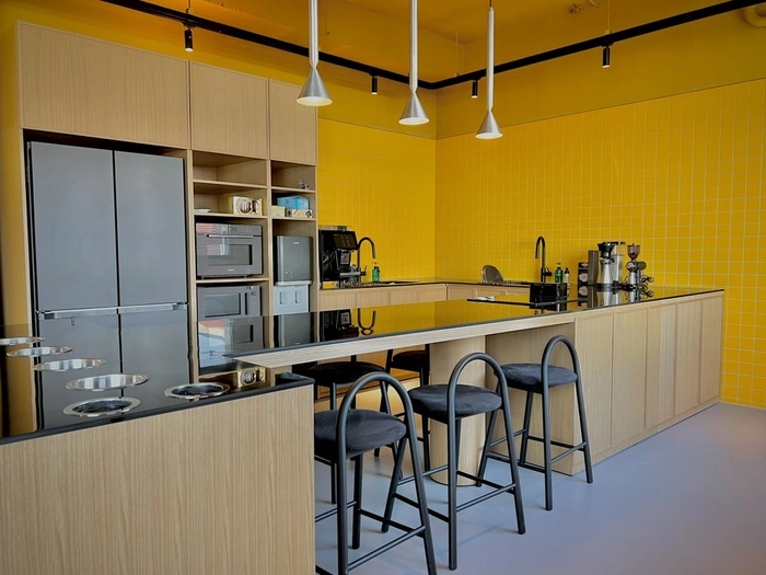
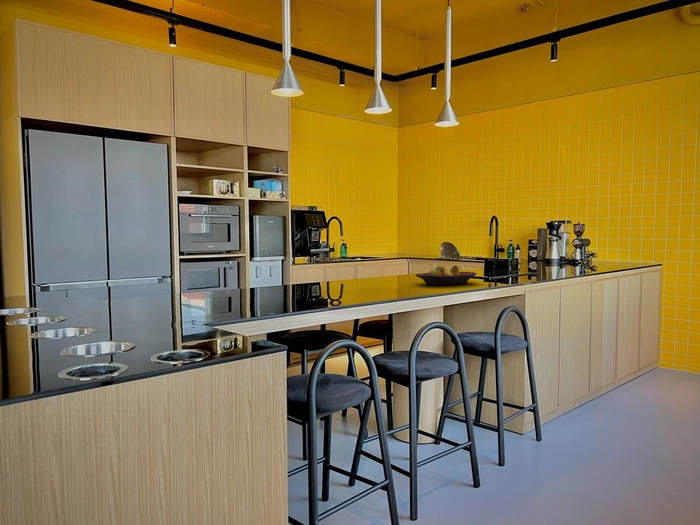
+ fruit bowl [414,264,477,287]
